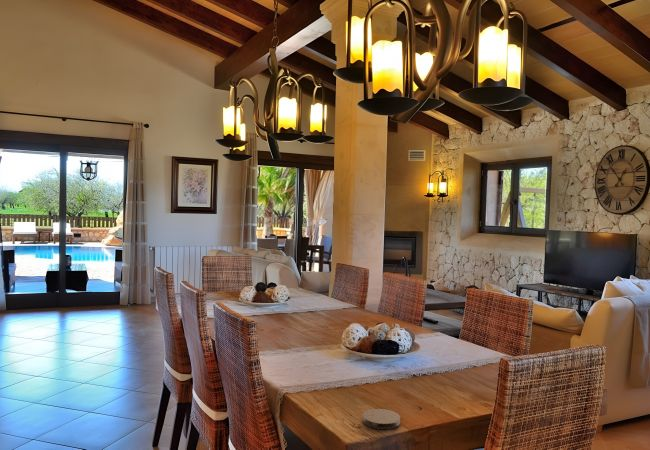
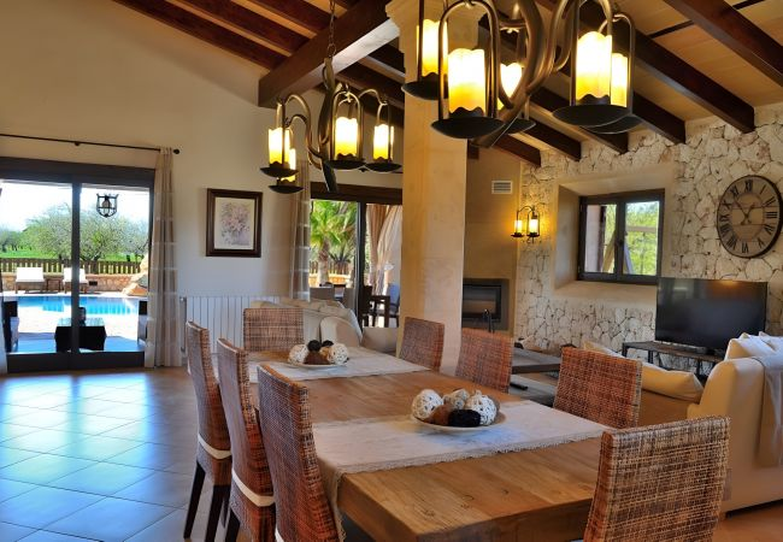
- coaster [362,408,401,430]
